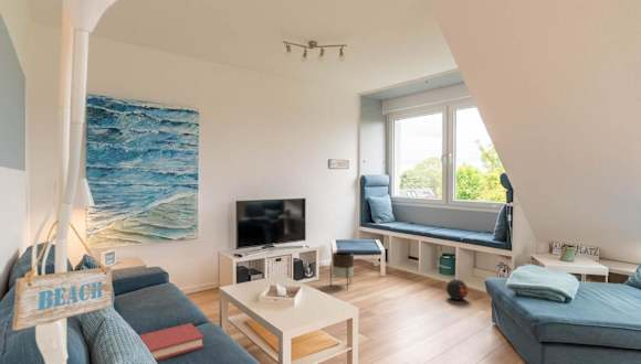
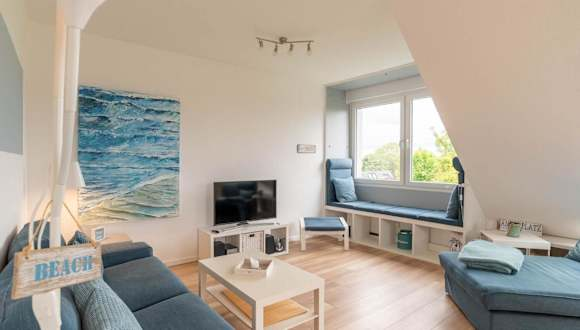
- decorative ball [445,278,469,301]
- hardback book [138,322,204,362]
- planter [329,250,355,291]
